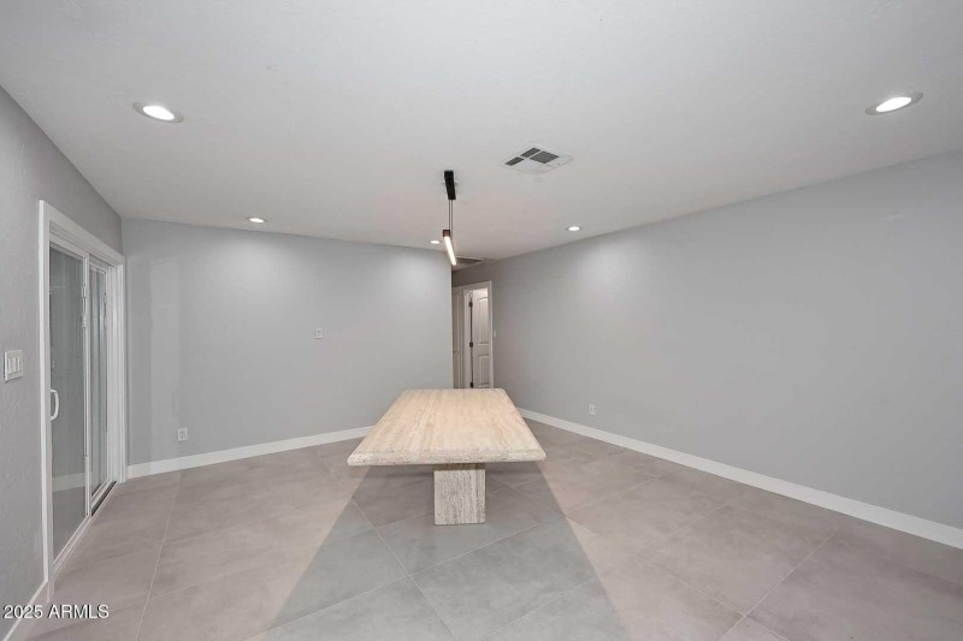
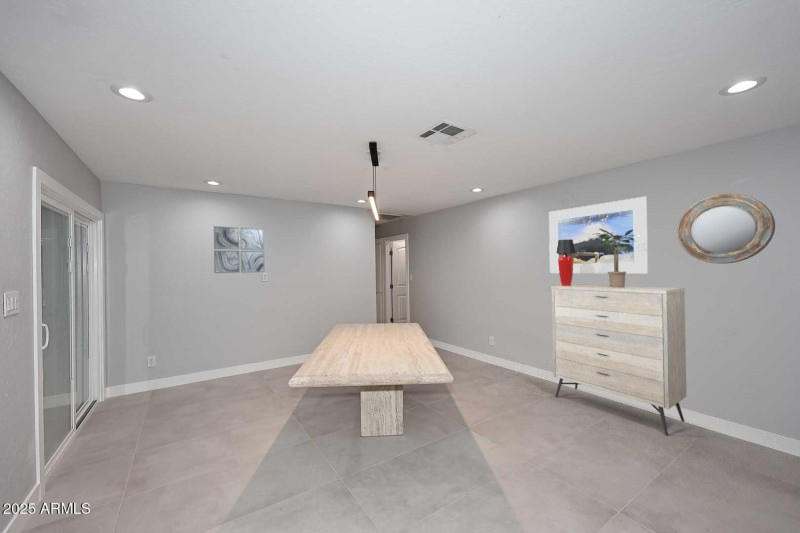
+ dresser [551,283,688,436]
+ potted plant [591,228,640,288]
+ wall art [213,225,266,274]
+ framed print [548,196,649,275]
+ home mirror [676,193,776,265]
+ table lamp [556,239,575,286]
